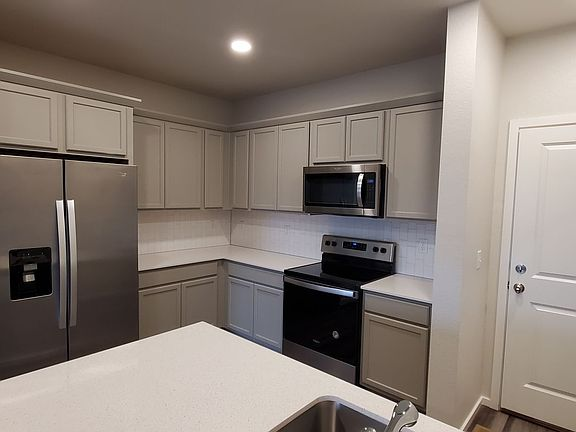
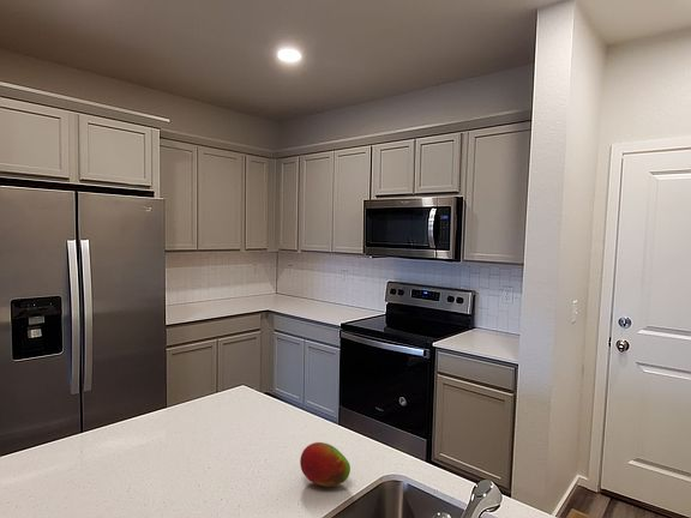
+ fruit [299,441,351,488]
